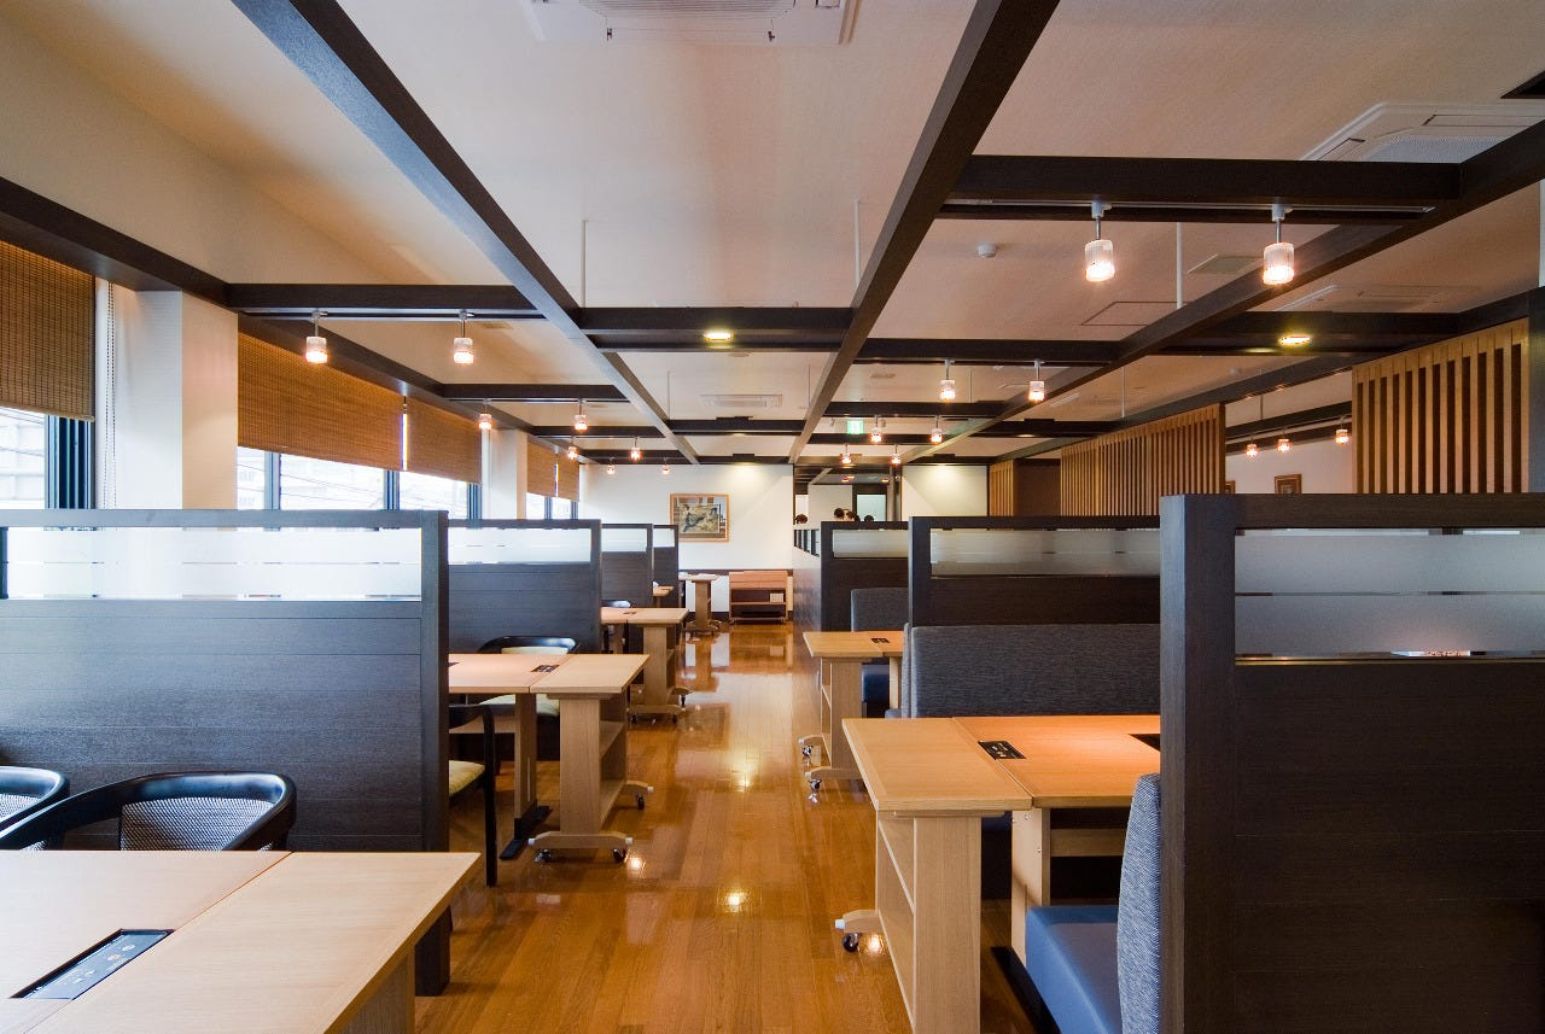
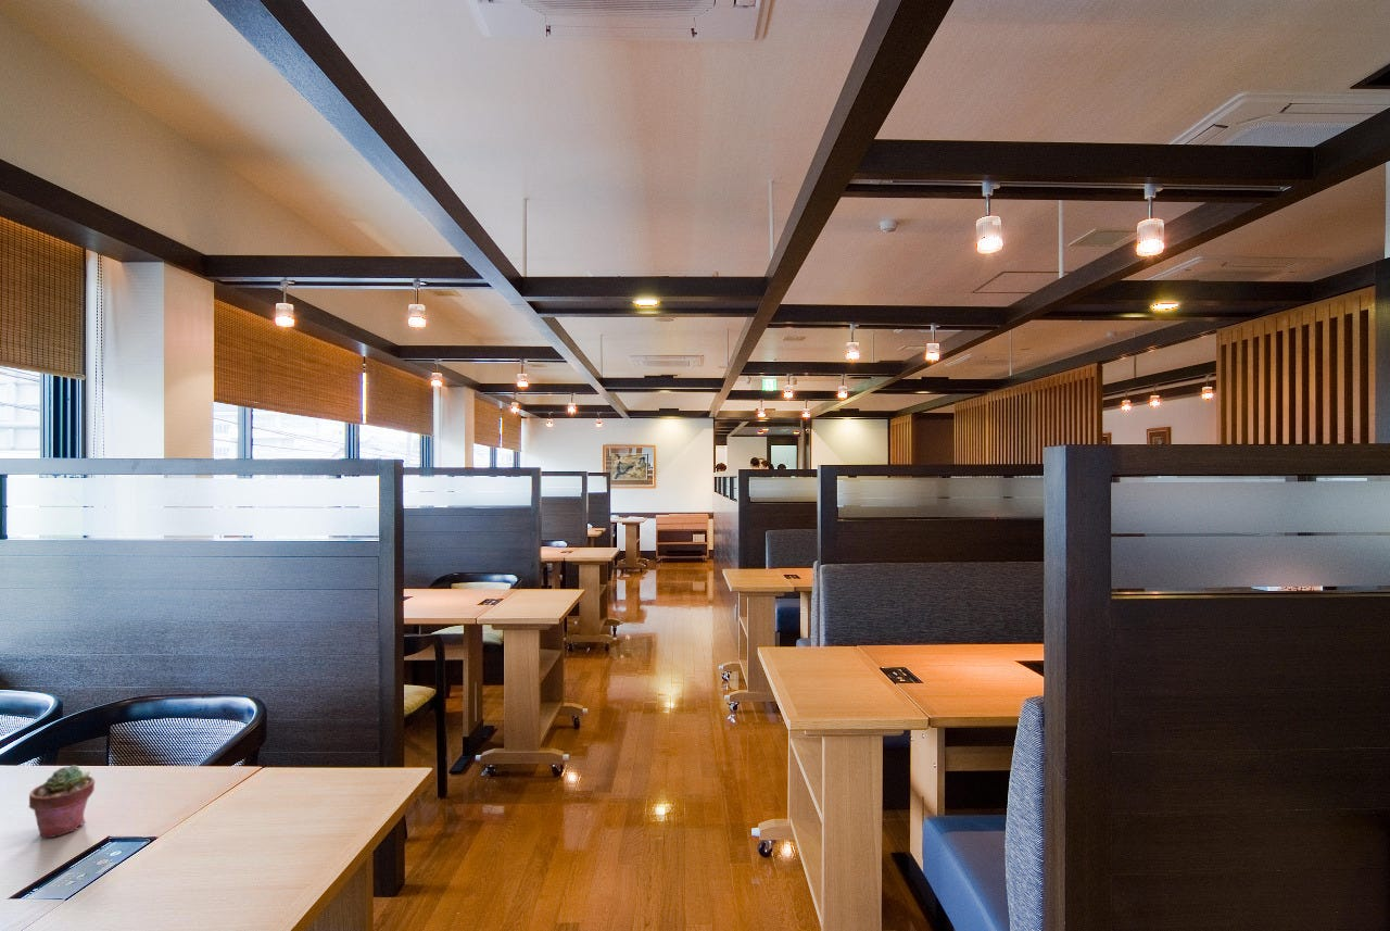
+ potted succulent [28,764,96,839]
